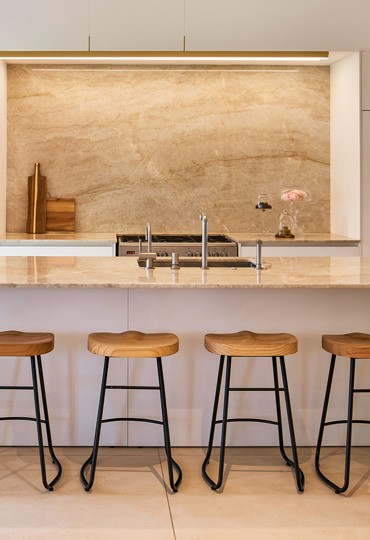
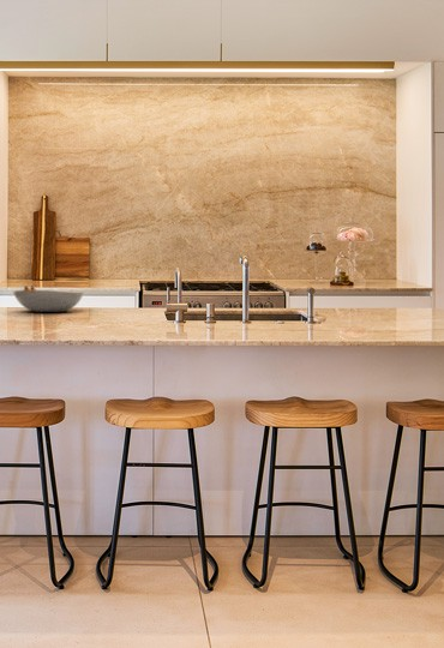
+ fruit bowl [12,284,85,313]
